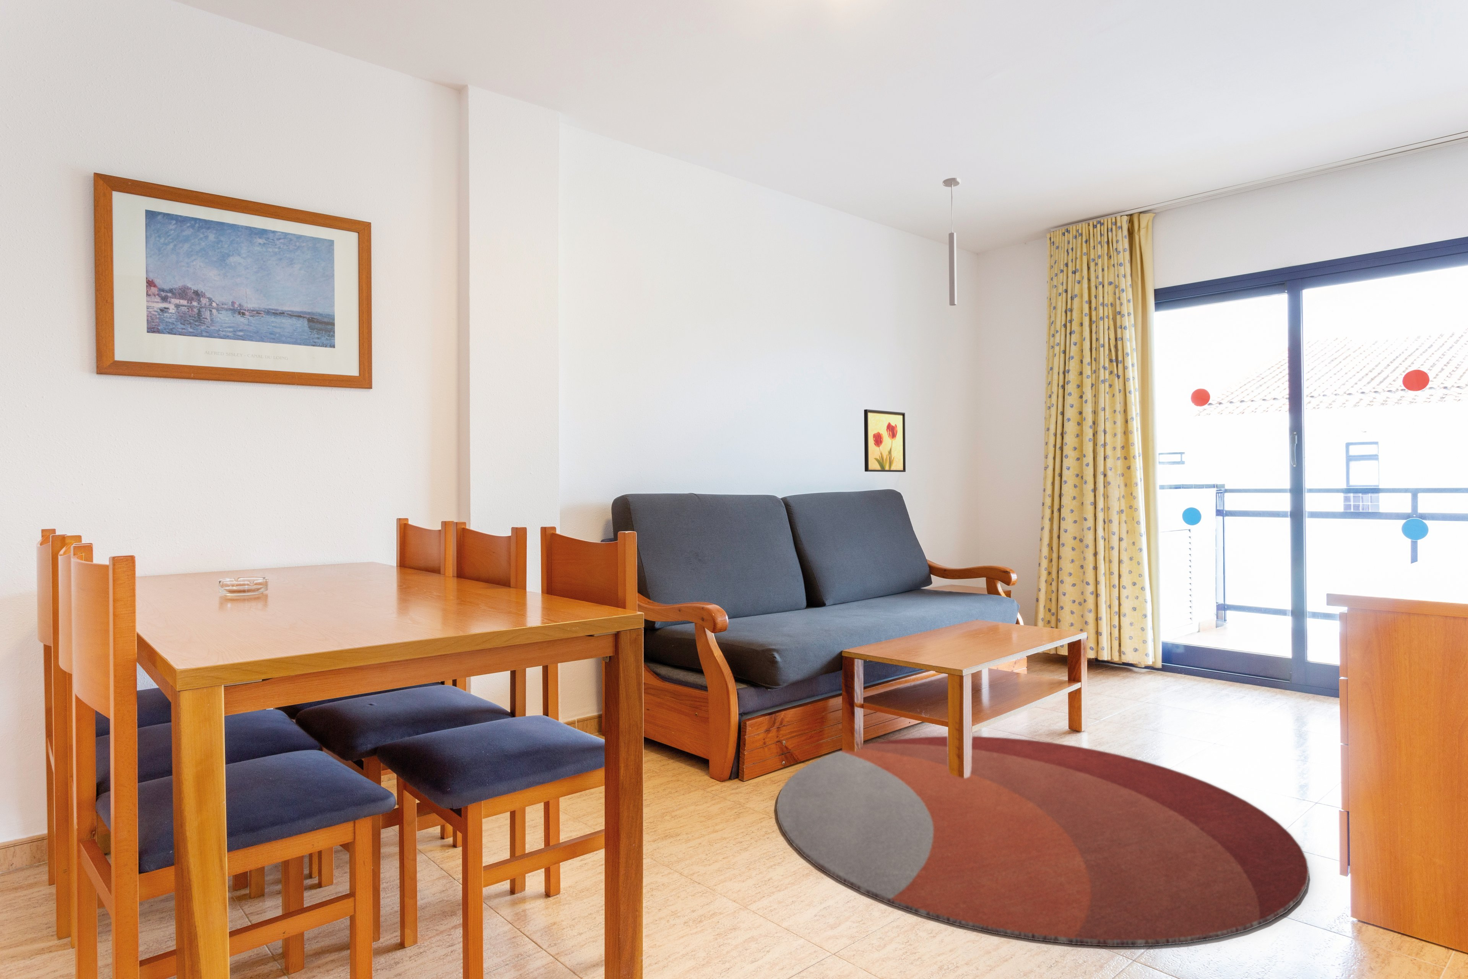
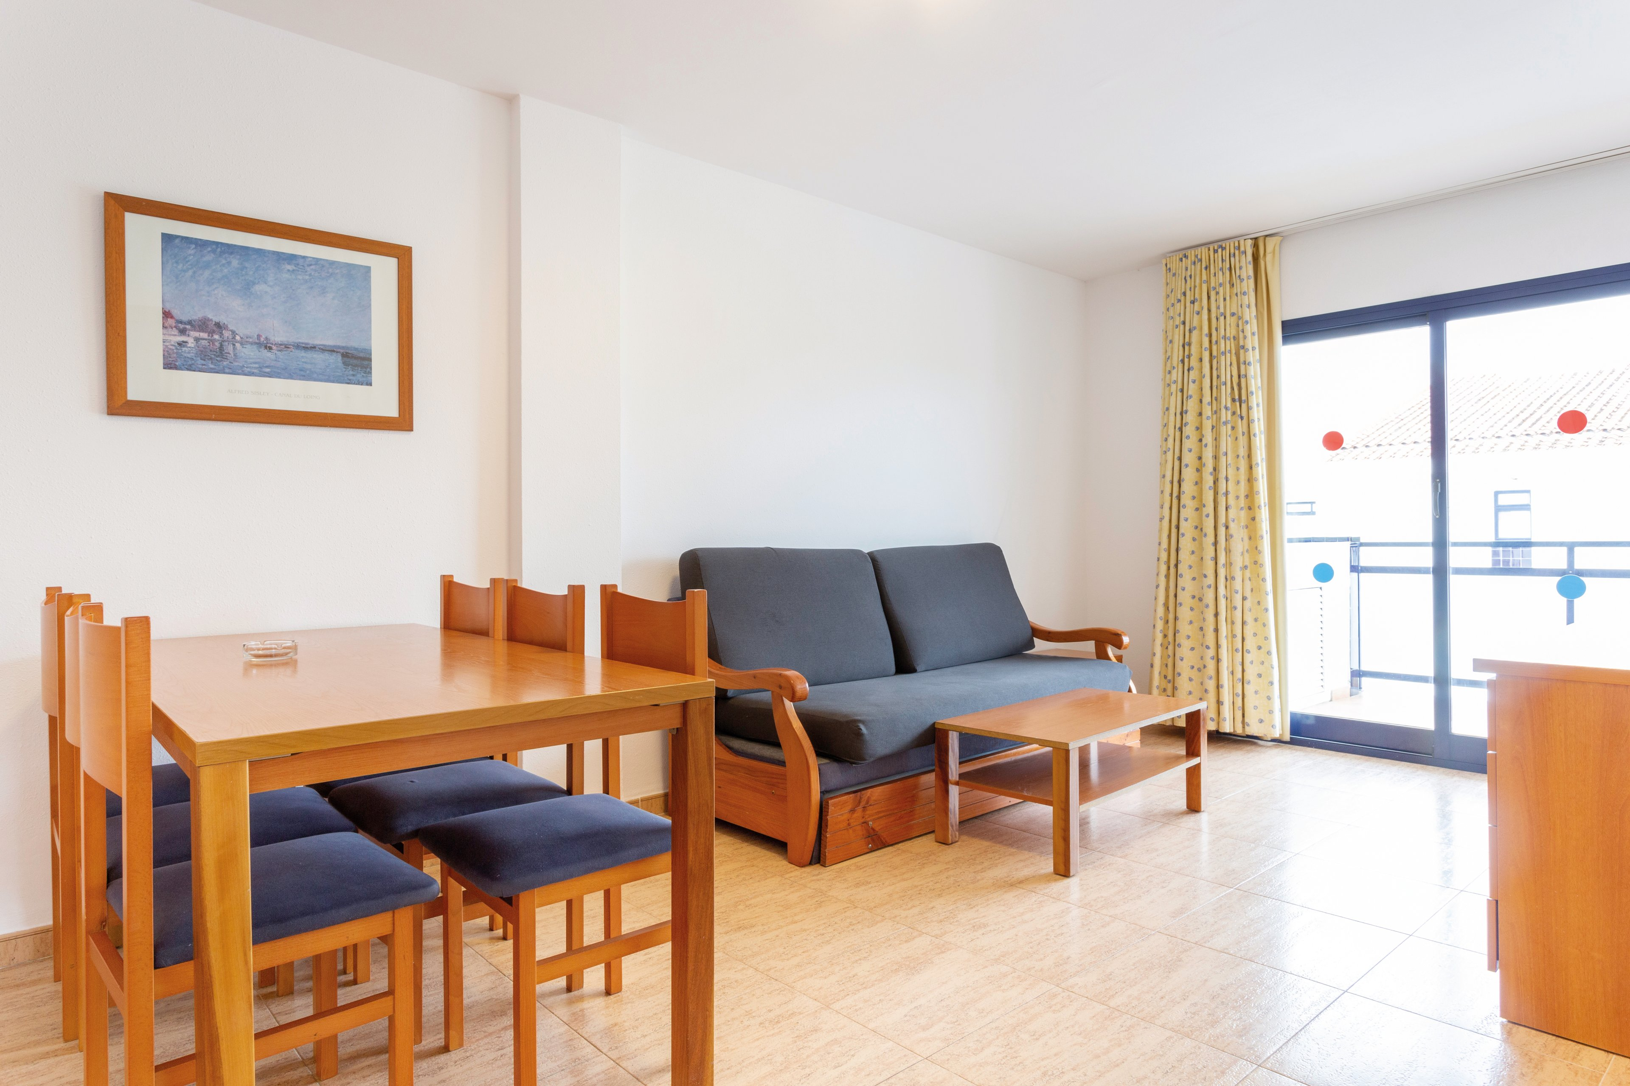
- rug [776,735,1310,946]
- ceiling light [943,177,961,306]
- wall art [864,409,907,472]
